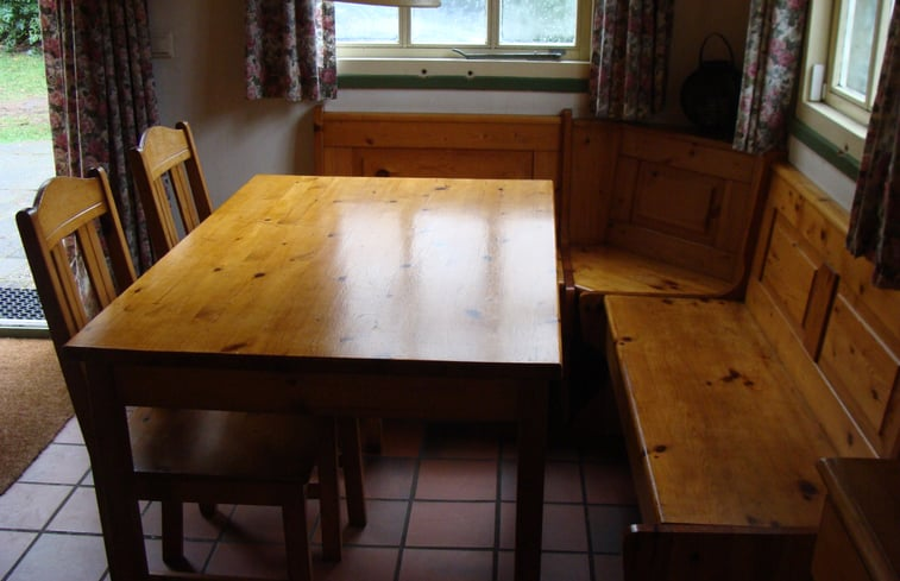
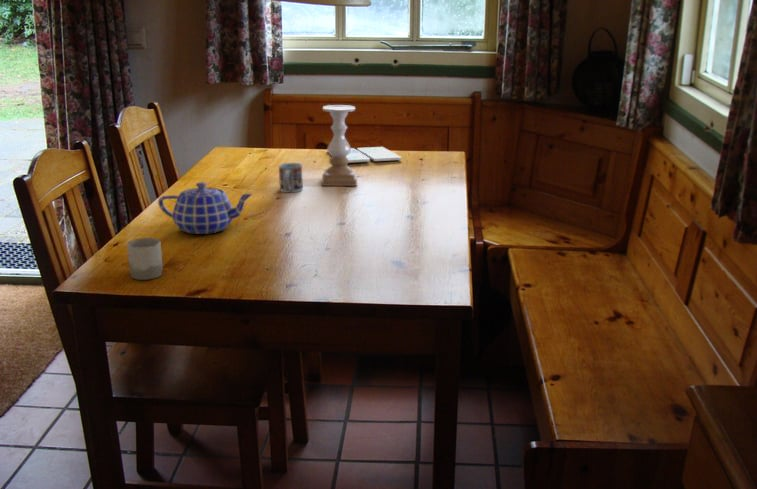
+ drink coaster [326,146,403,164]
+ candle holder [321,104,358,187]
+ cup [277,162,304,194]
+ cup [126,237,164,281]
+ teapot [157,181,254,235]
